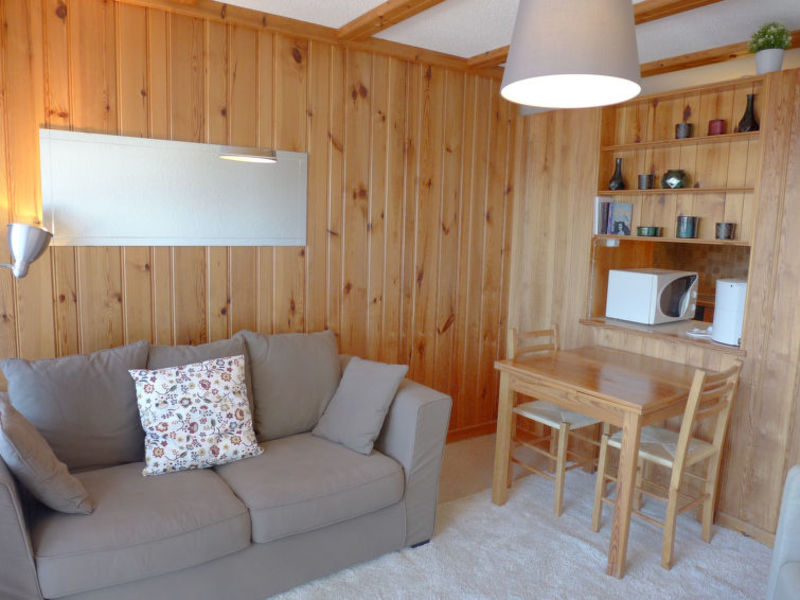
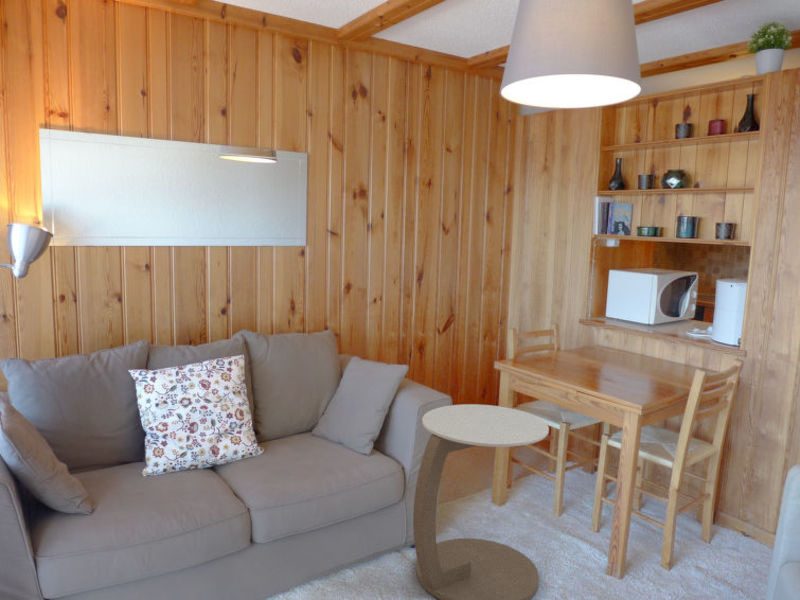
+ side table [412,403,550,600]
